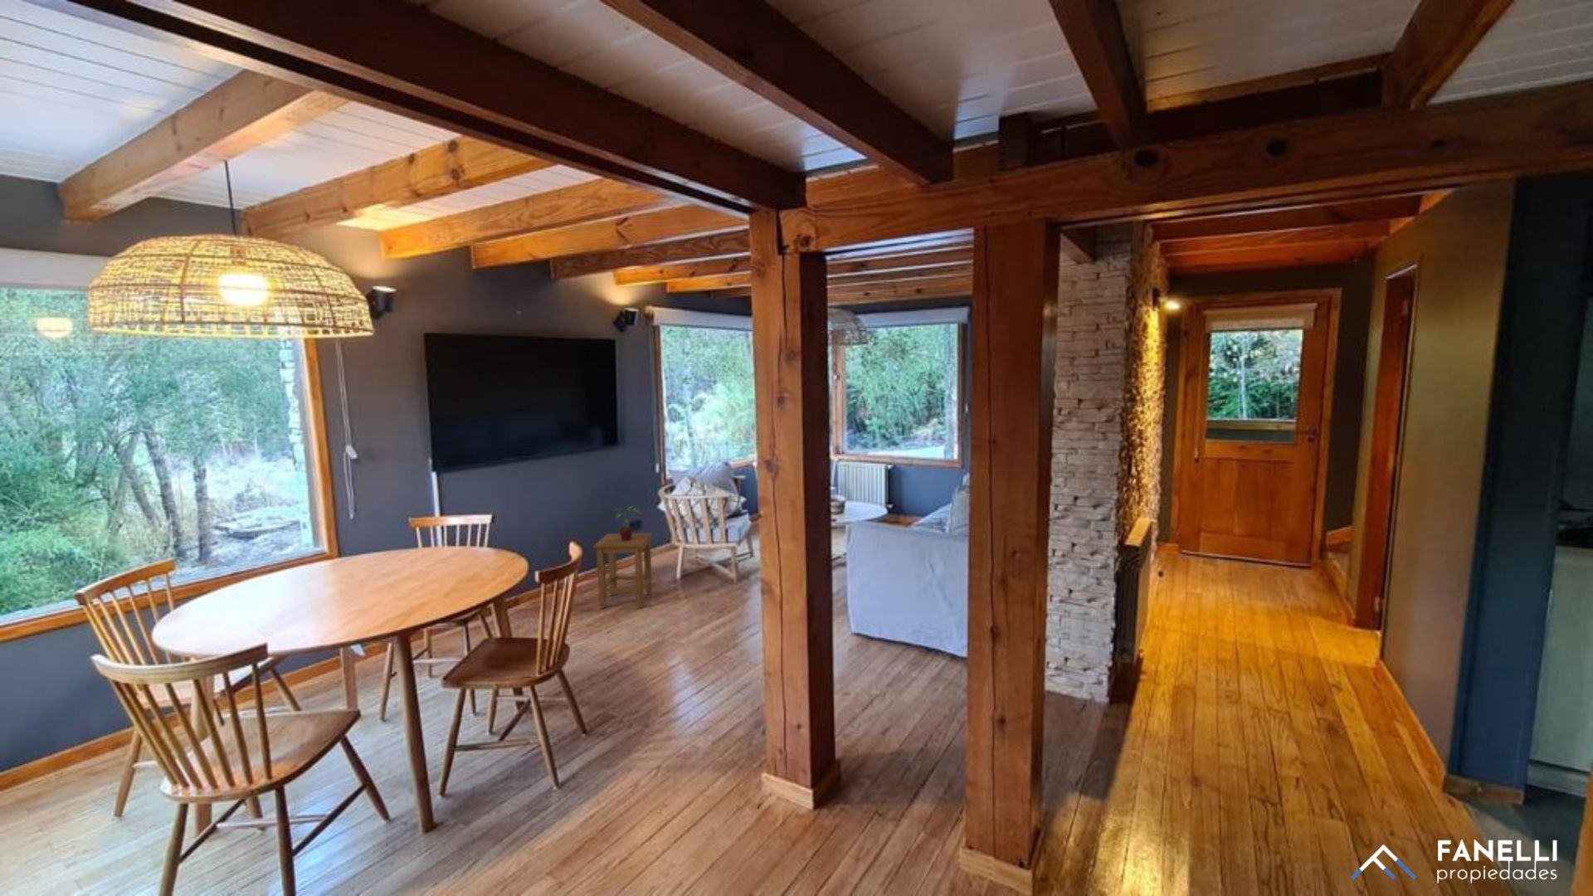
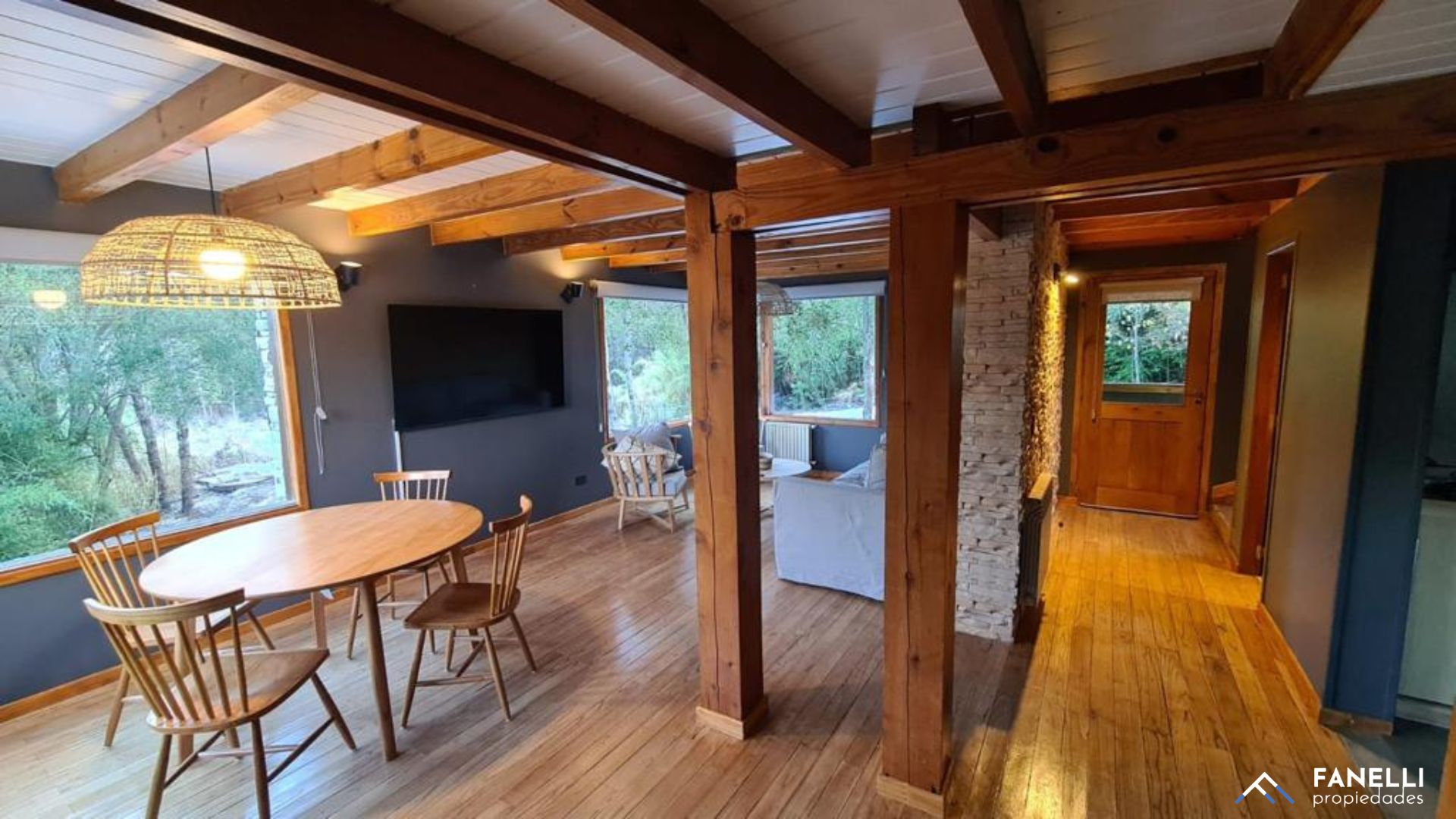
- stool [592,533,654,609]
- potted plant [612,505,642,540]
